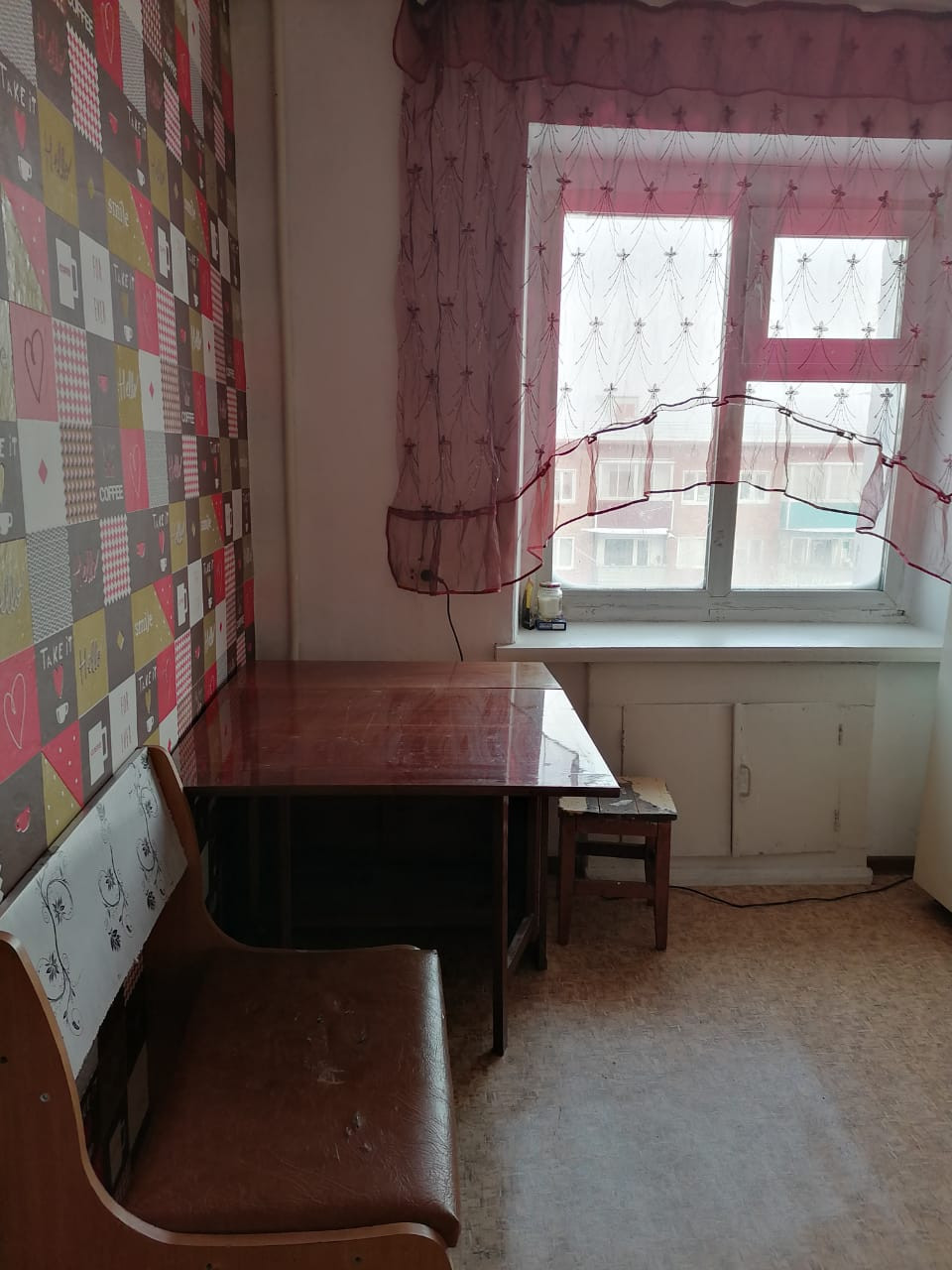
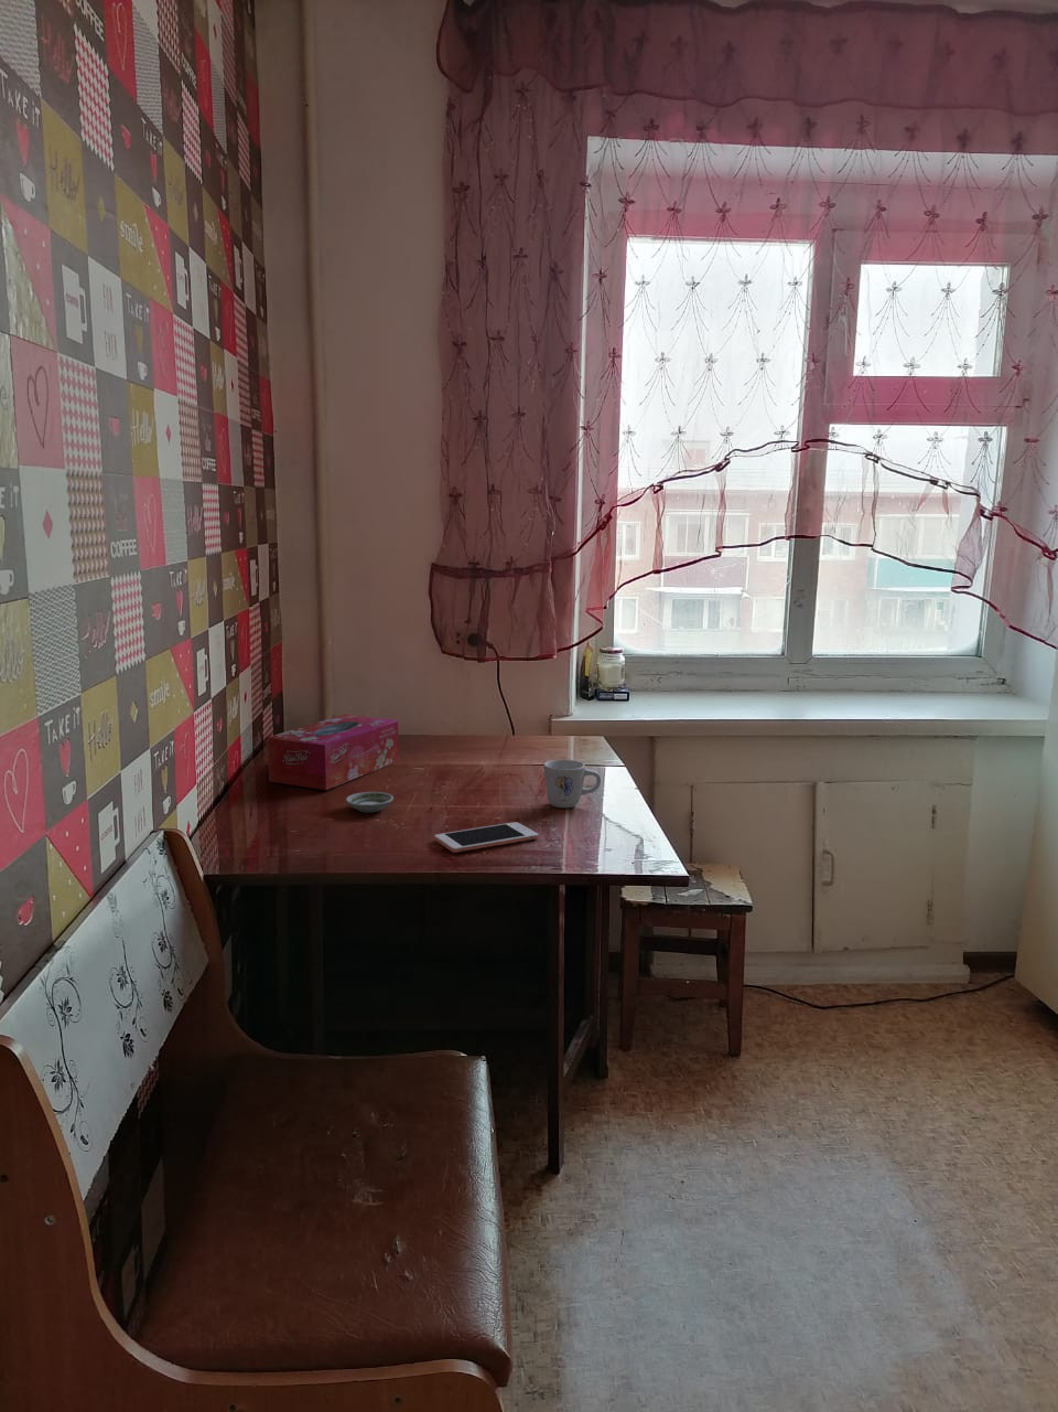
+ tissue box [267,713,400,790]
+ cell phone [433,821,539,854]
+ mug [542,759,601,808]
+ saucer [345,790,395,814]
